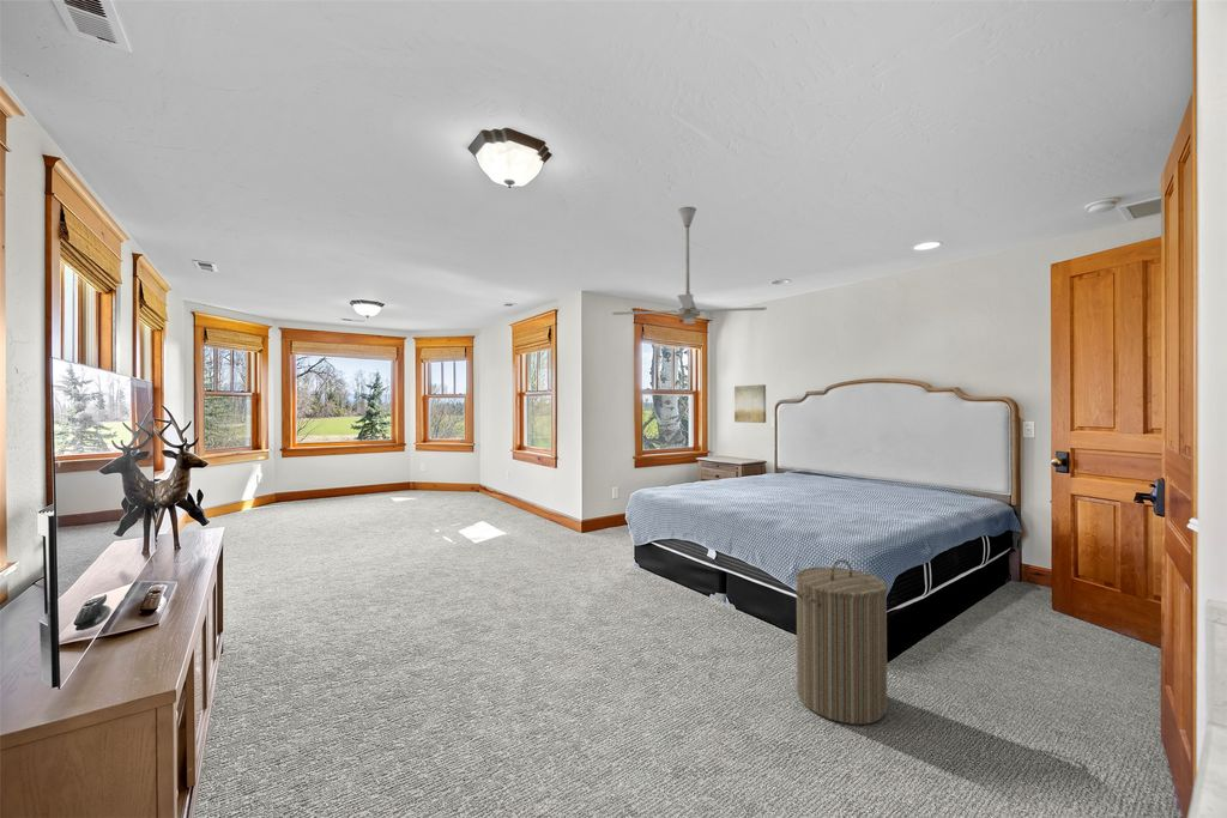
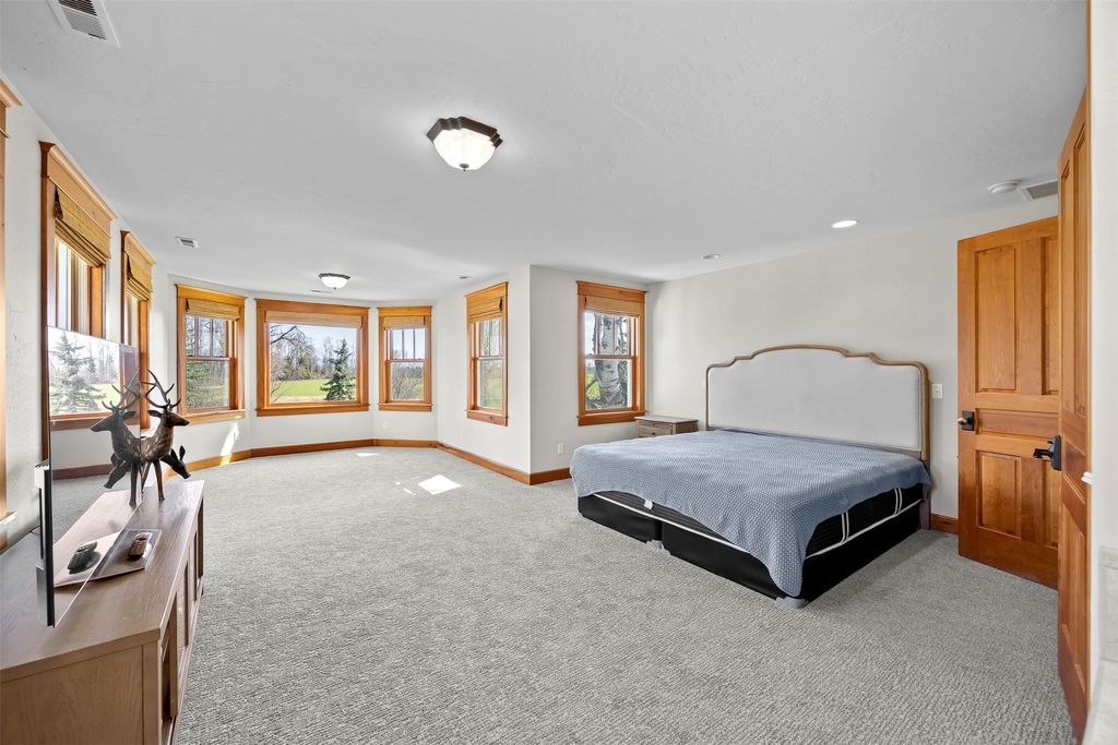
- wall art [733,383,767,424]
- laundry hamper [794,558,888,726]
- ceiling fan [611,206,768,325]
